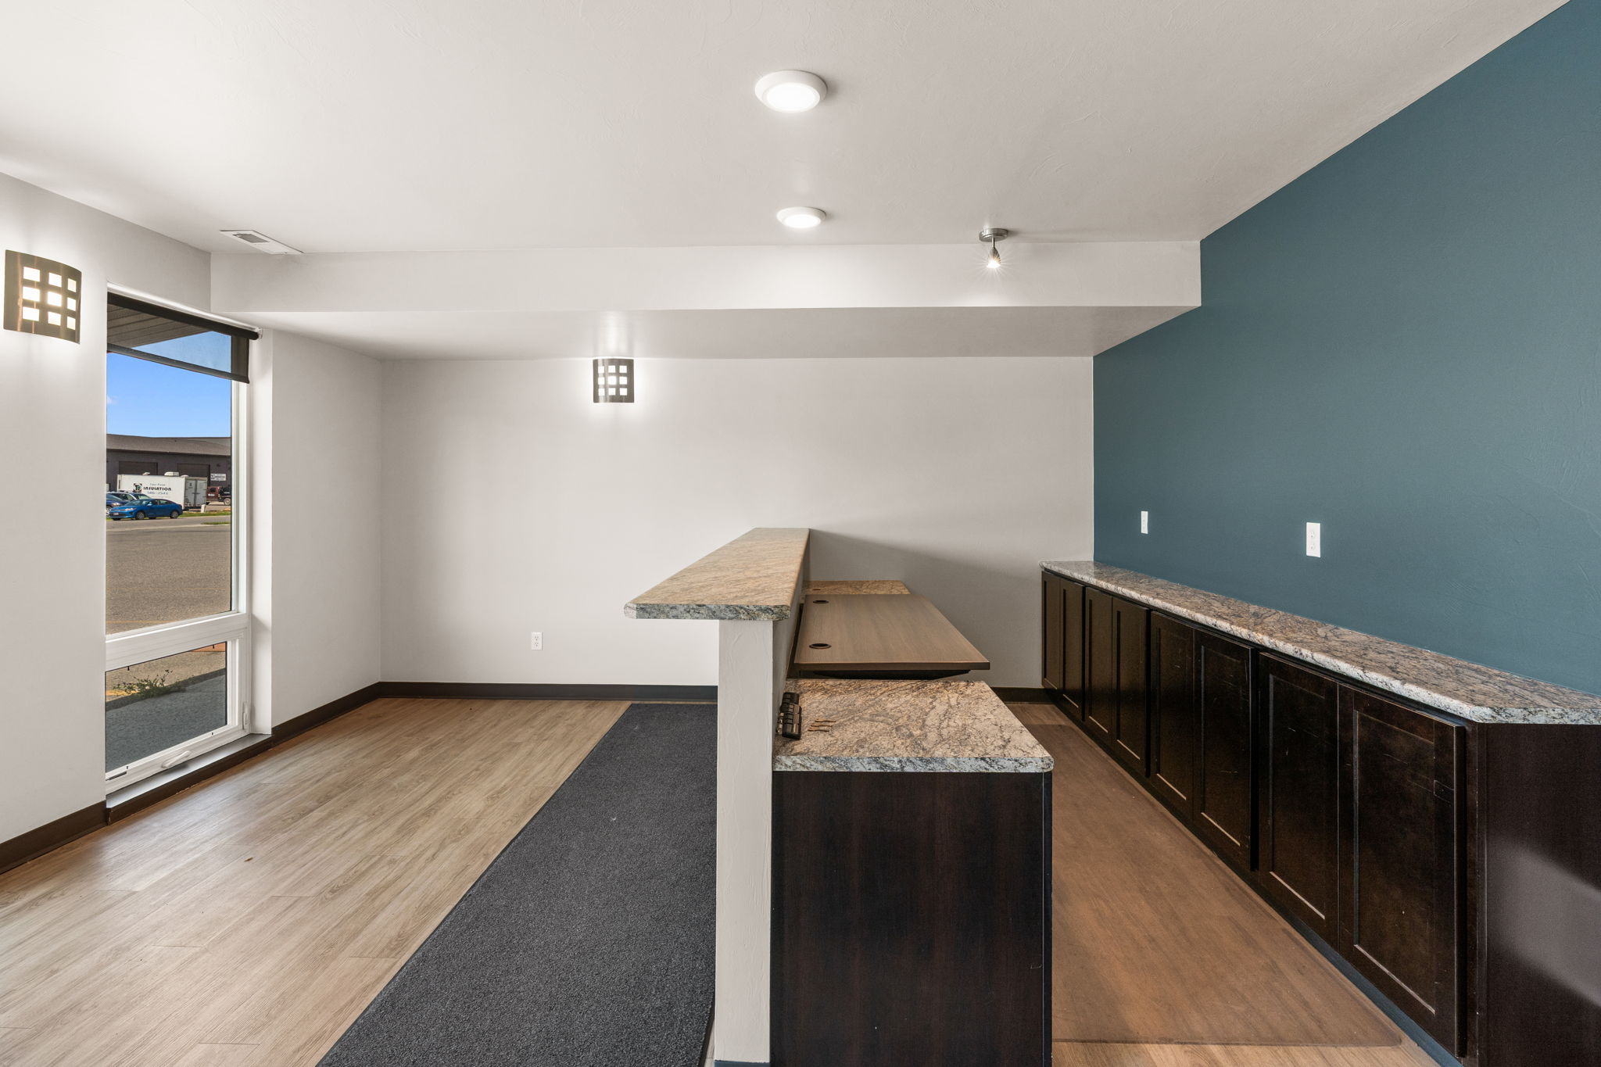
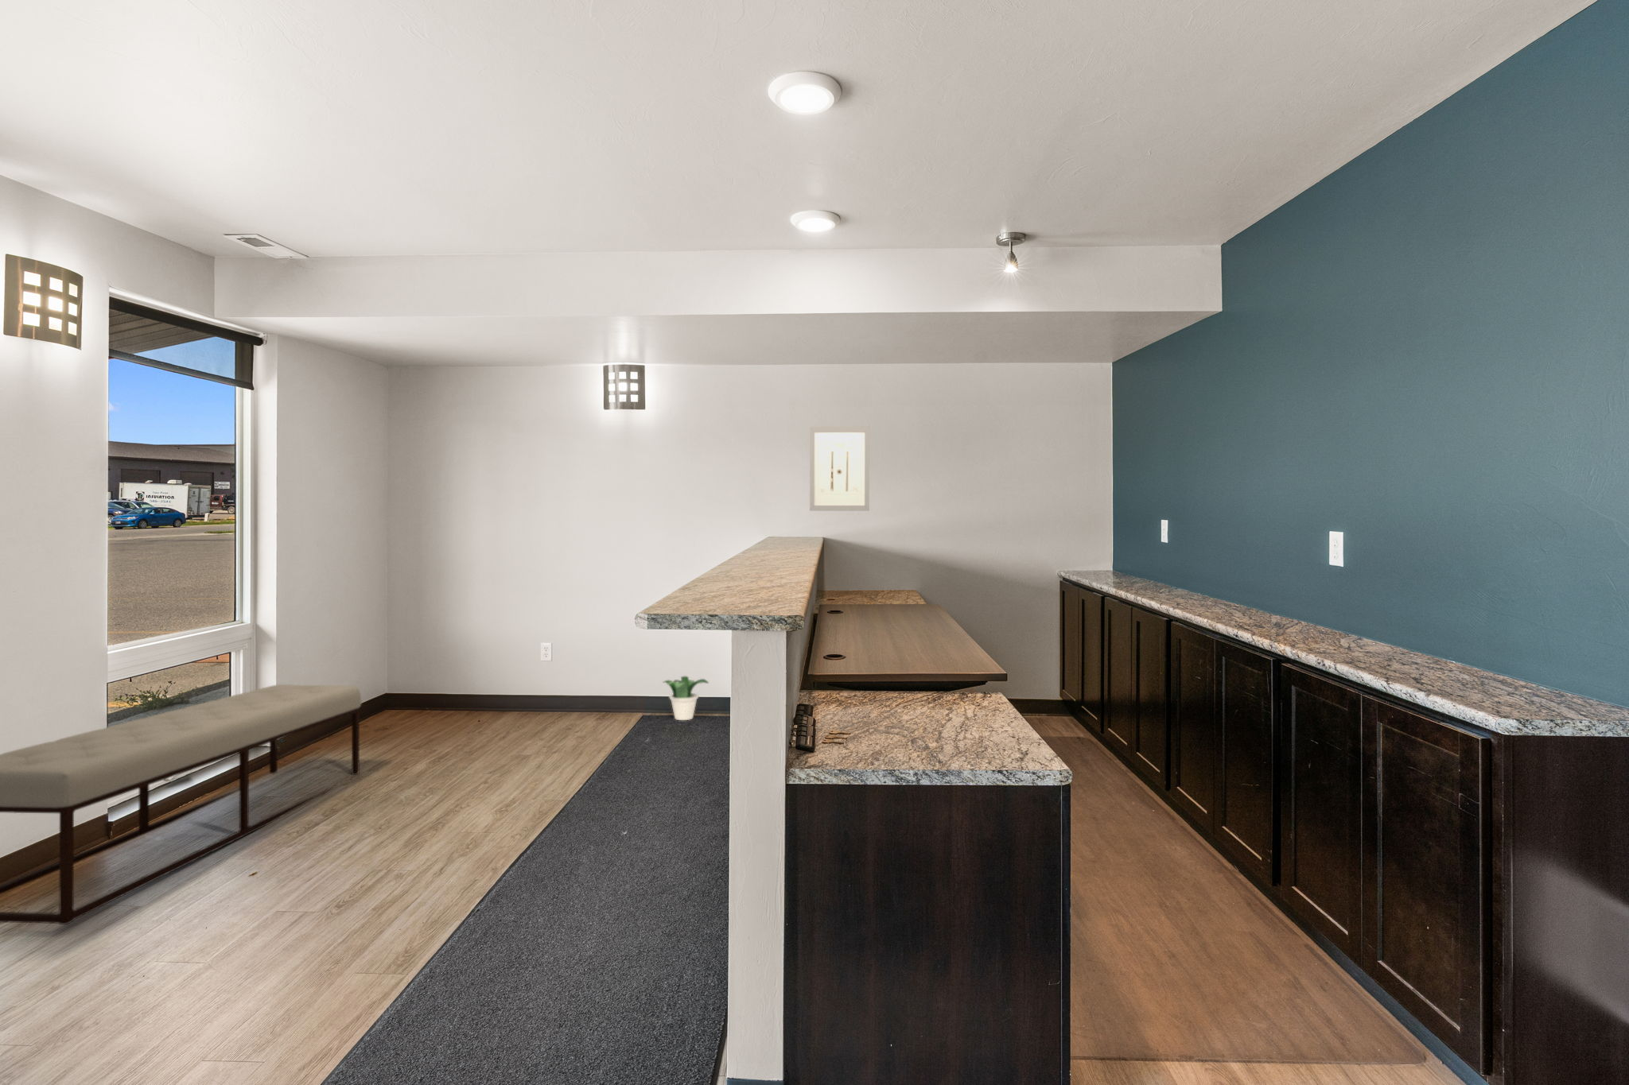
+ potted plant [661,676,710,721]
+ bench [0,684,362,925]
+ wall art [809,426,870,511]
